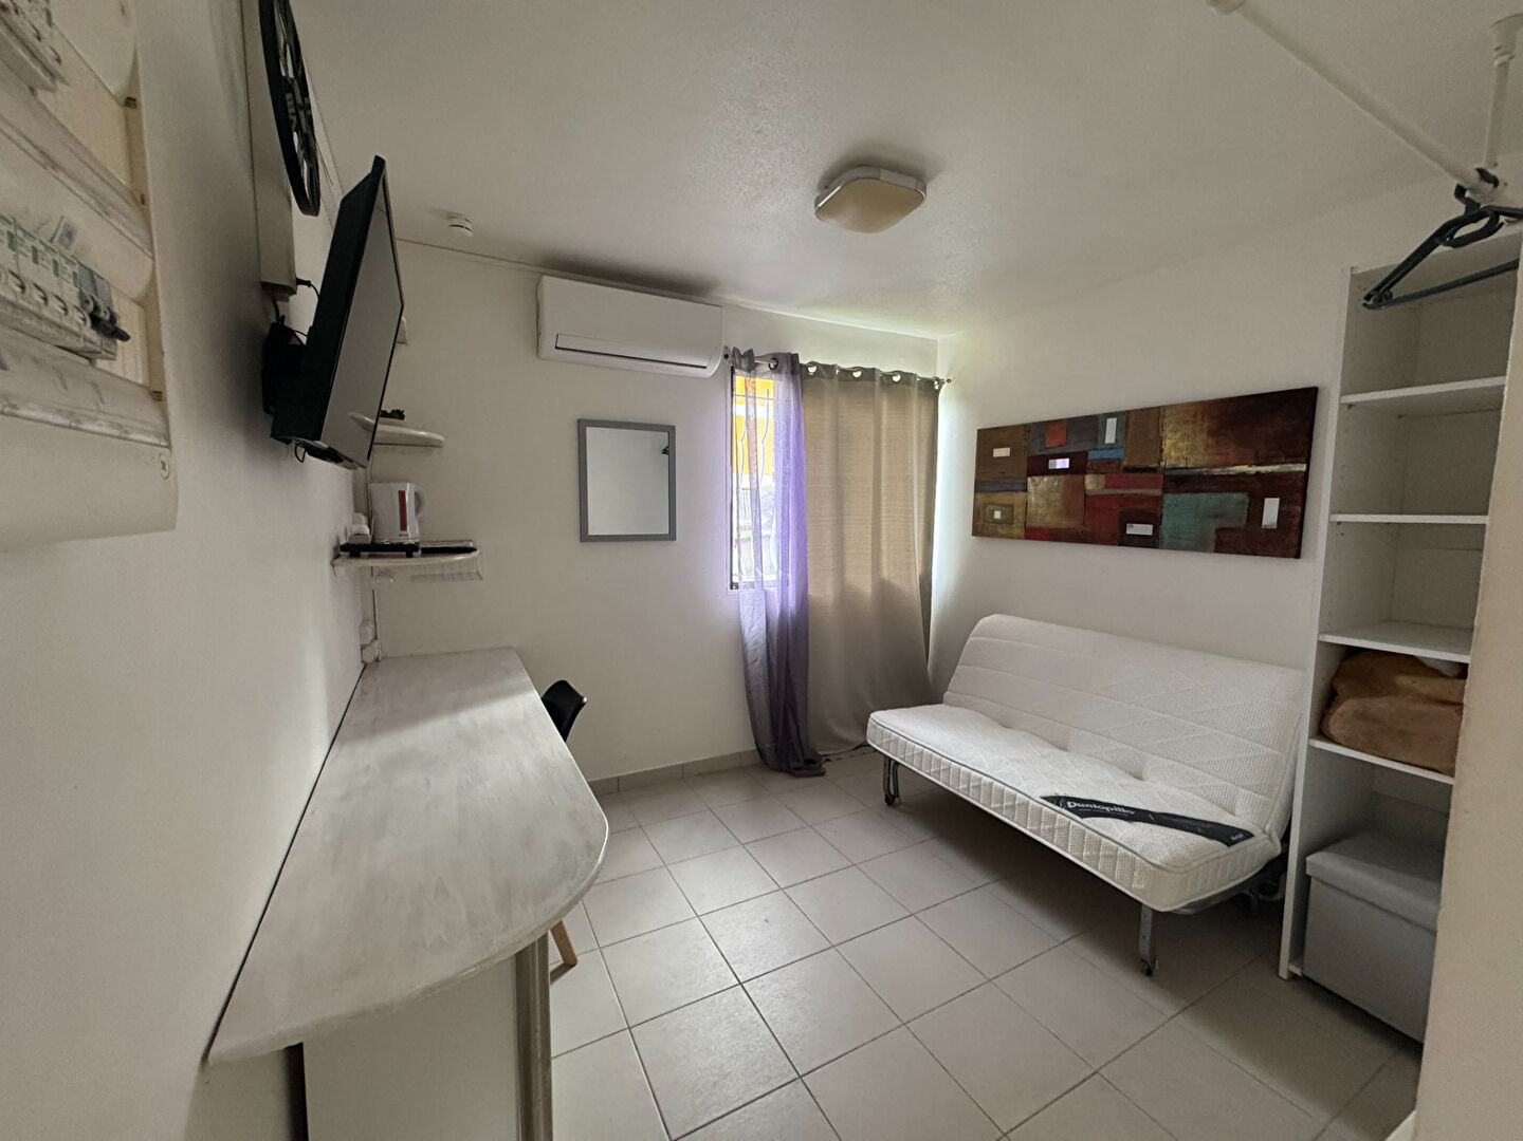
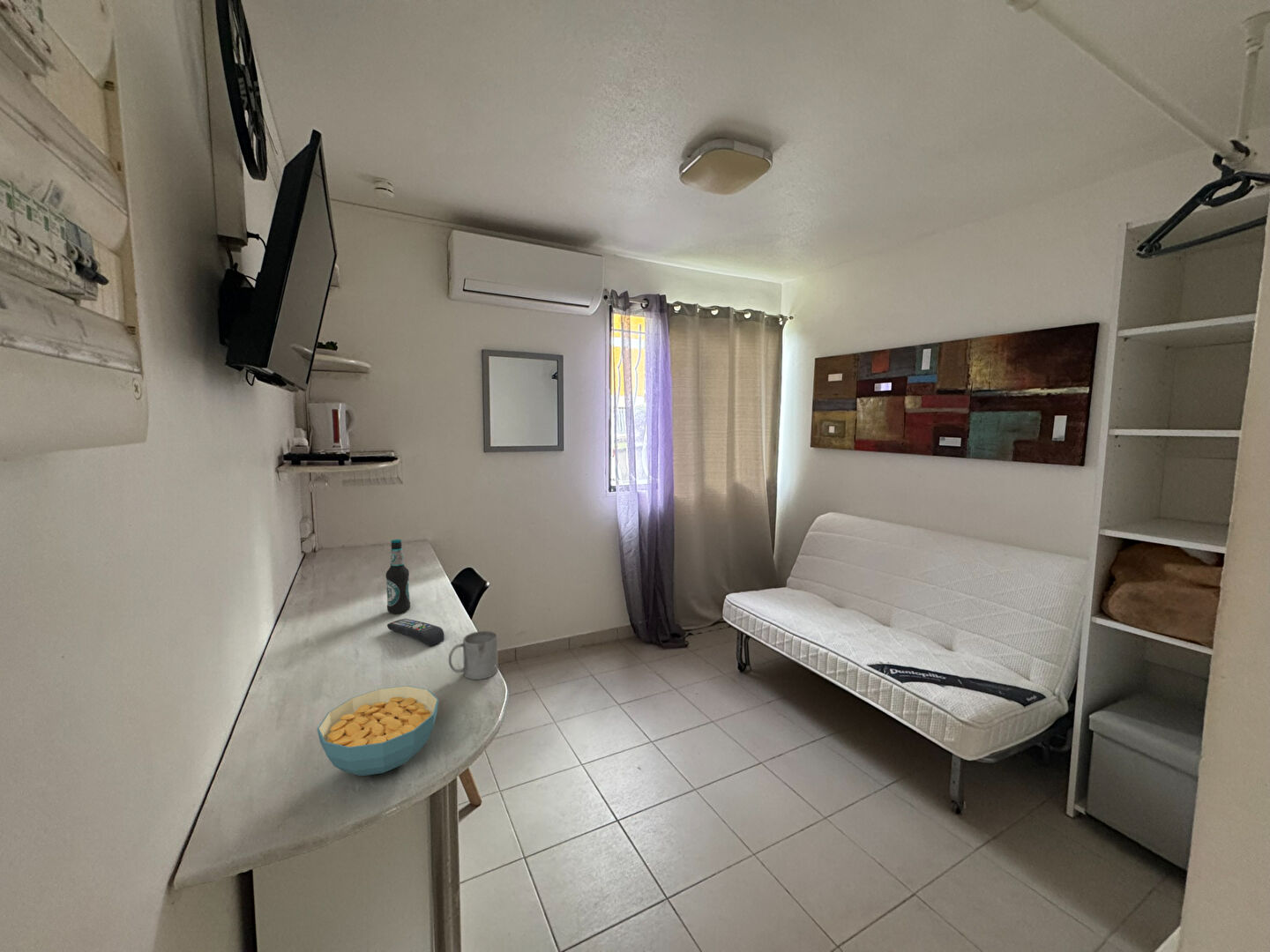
+ mug [448,630,499,681]
+ remote control [386,618,445,647]
+ bottle [385,539,411,614]
+ cereal bowl [317,685,439,777]
